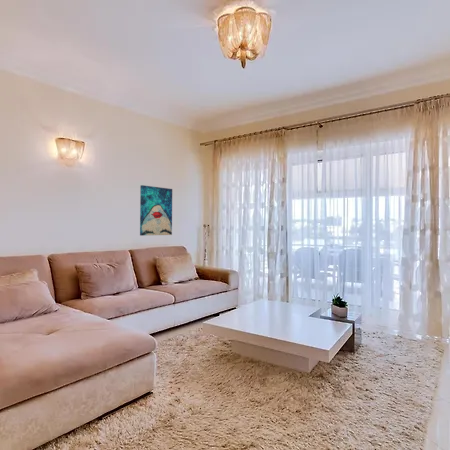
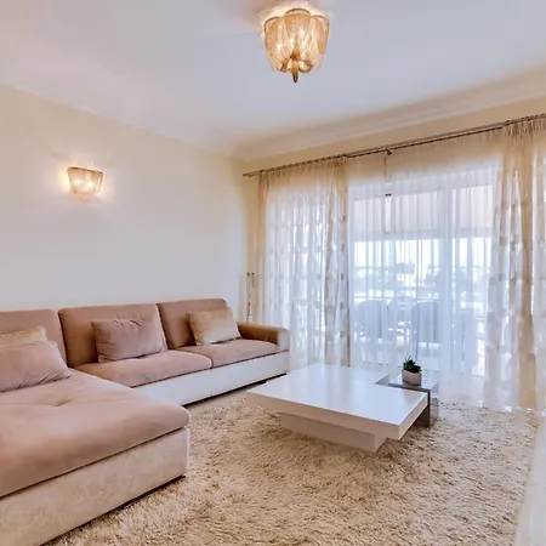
- wall art [139,184,173,237]
